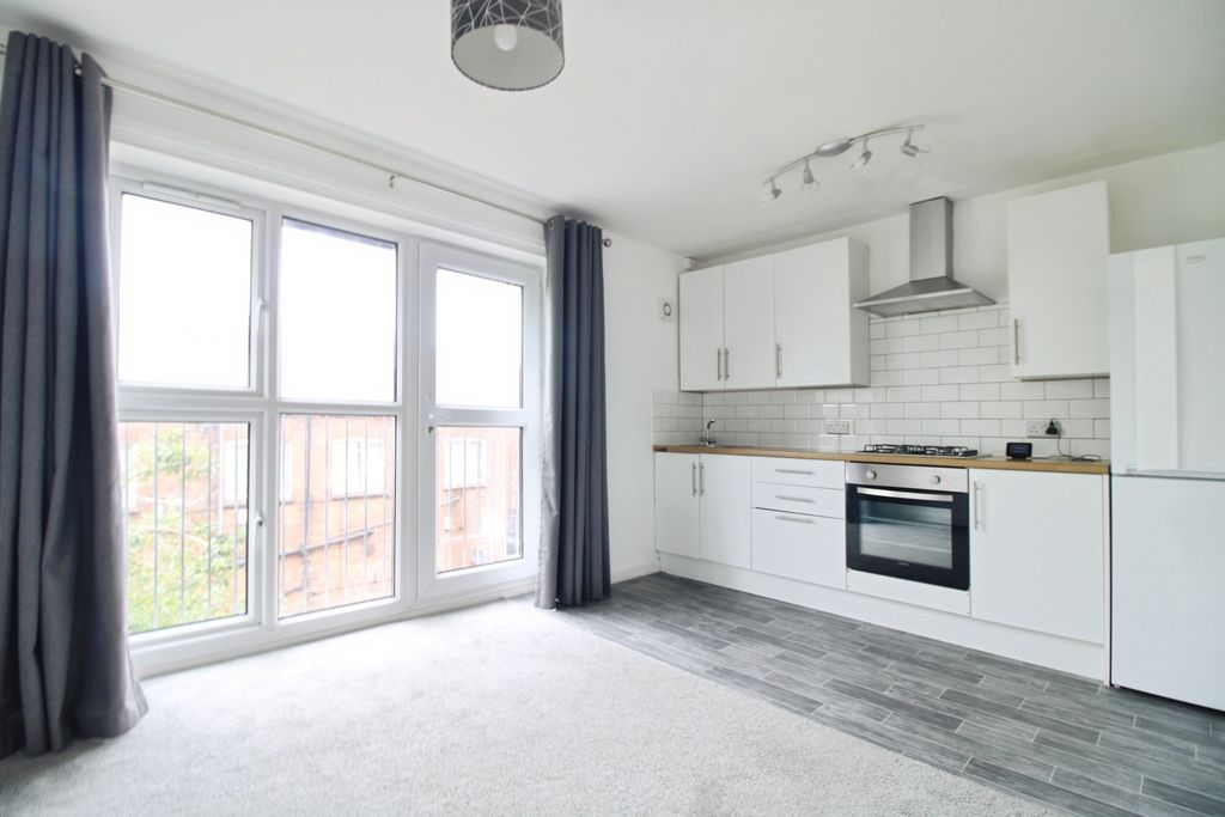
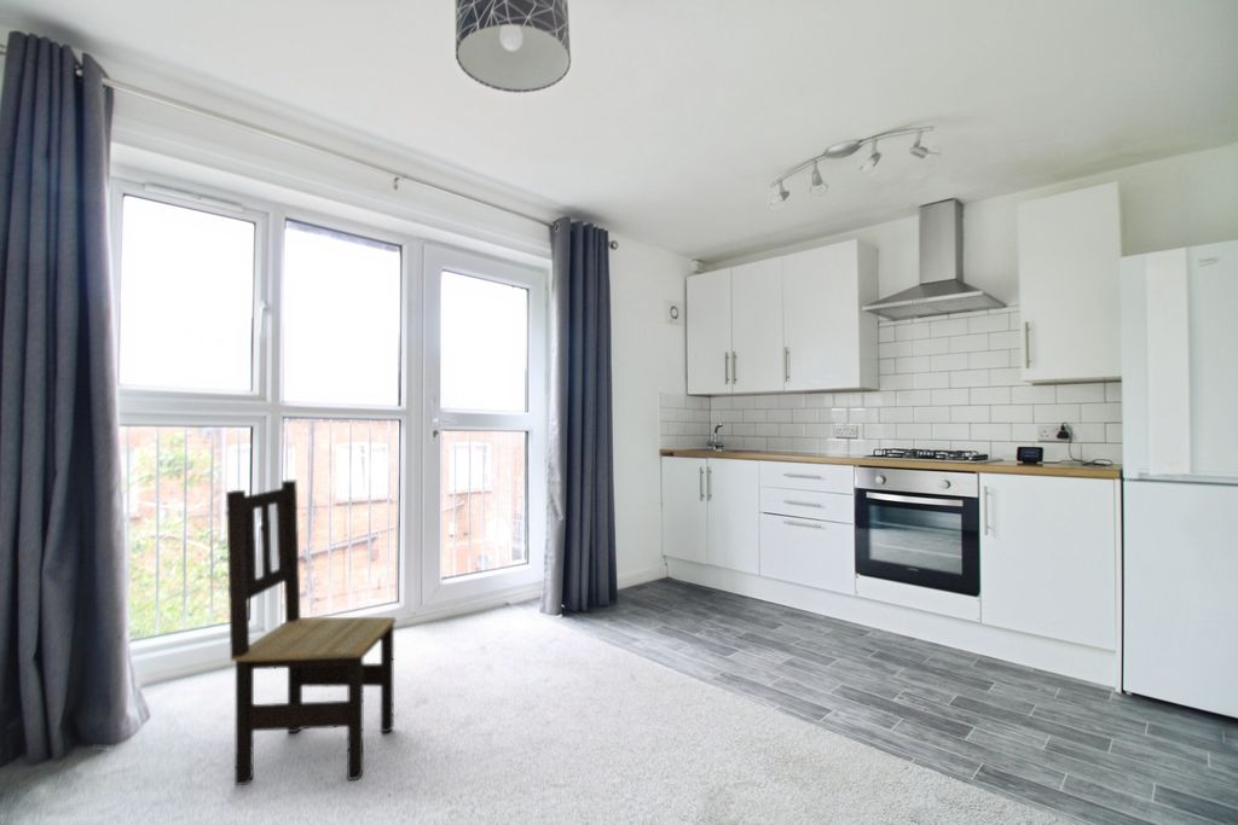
+ dining chair [225,480,397,786]
